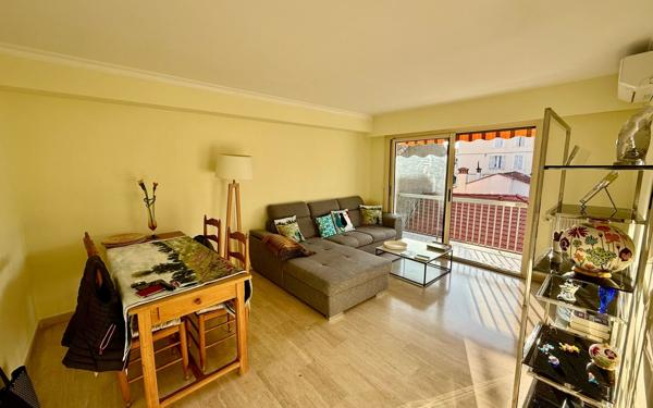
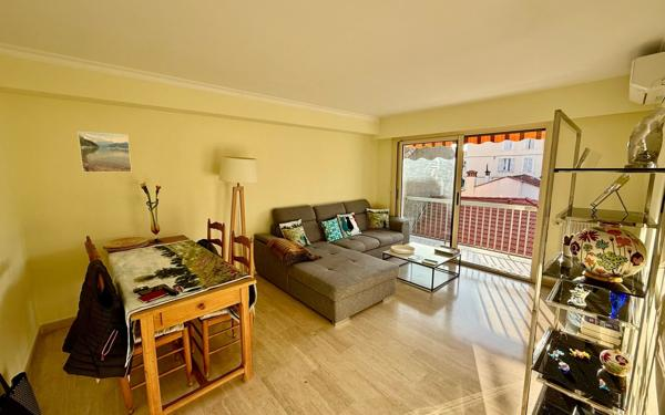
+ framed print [76,131,133,174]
